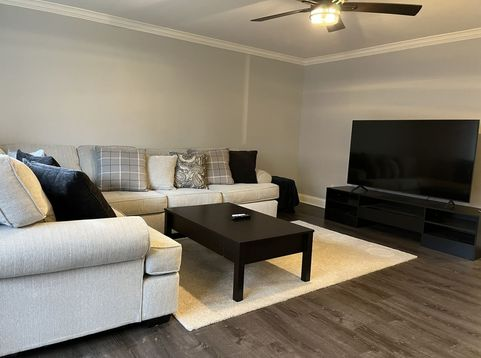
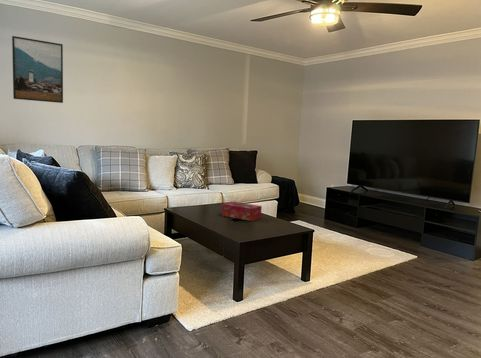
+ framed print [11,35,64,104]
+ tissue box [221,200,263,222]
